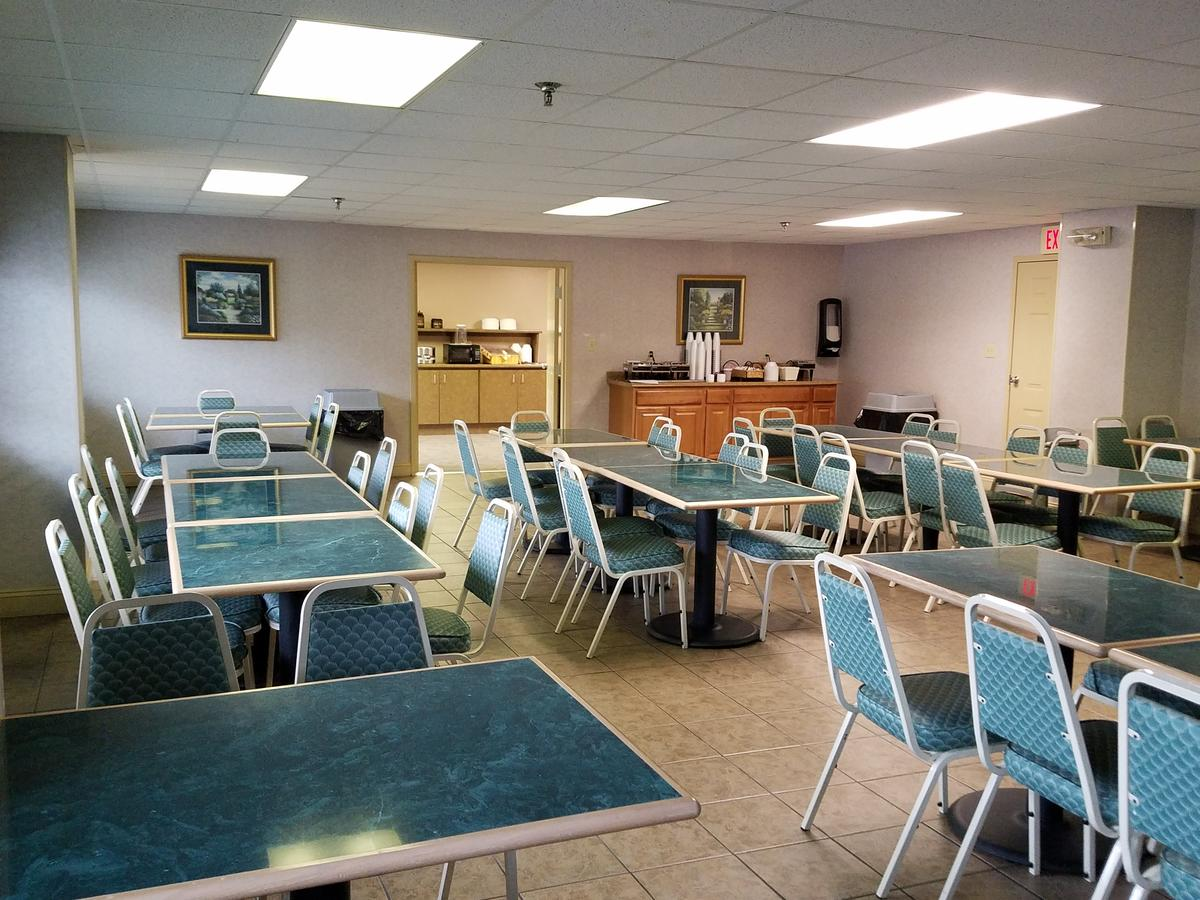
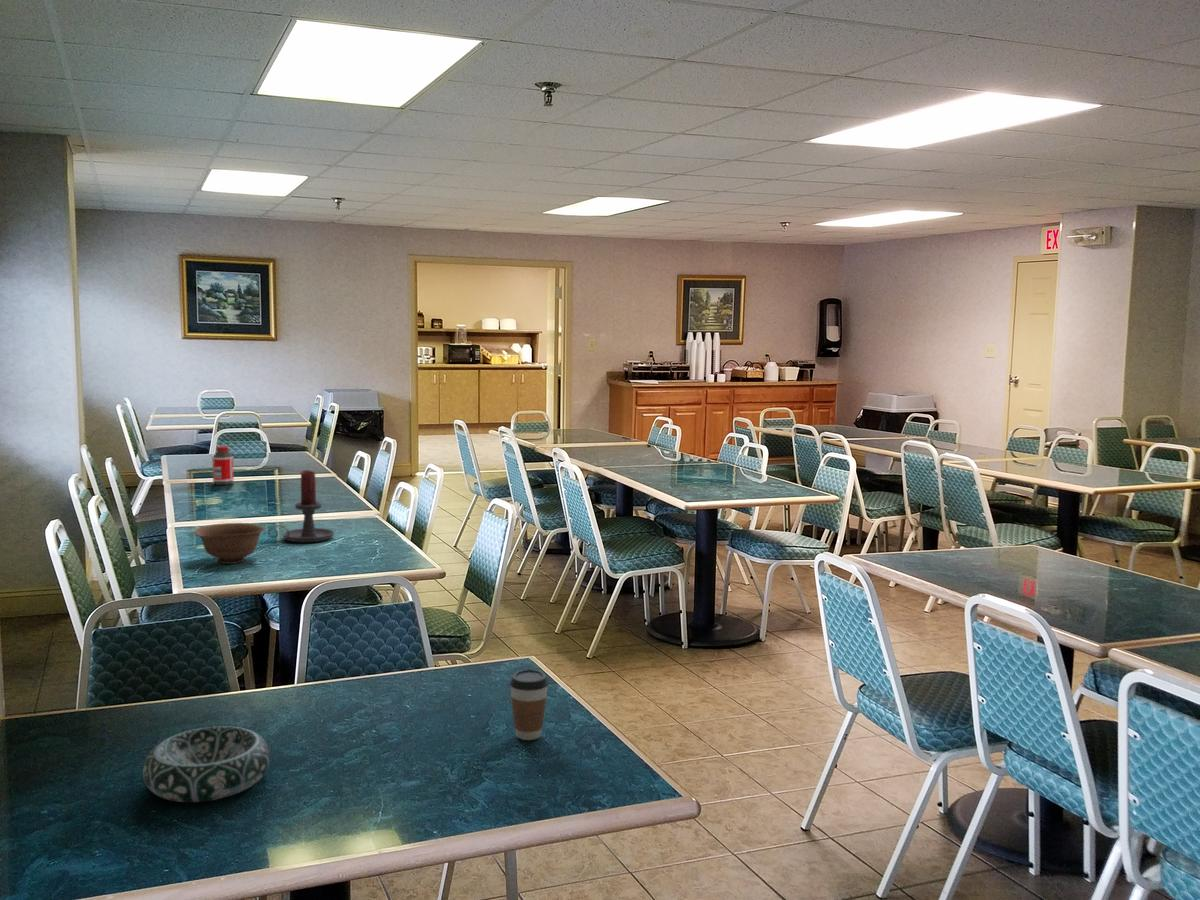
+ bowl [194,522,267,565]
+ candle holder [267,469,335,543]
+ bottle [211,445,235,486]
+ decorative bowl [142,725,271,803]
+ coffee cup [509,669,549,741]
